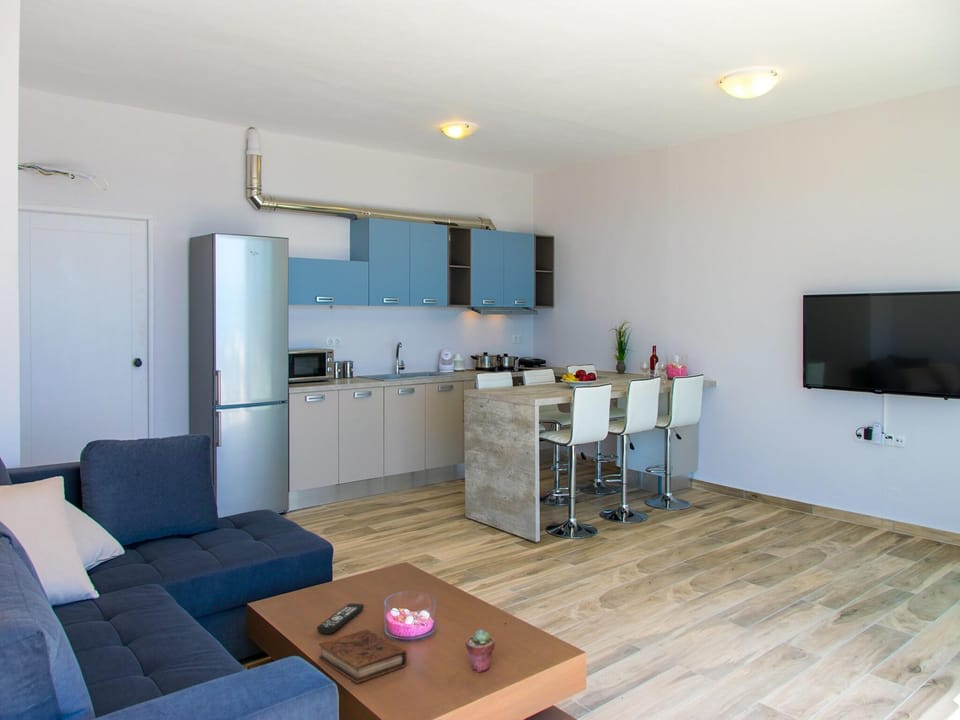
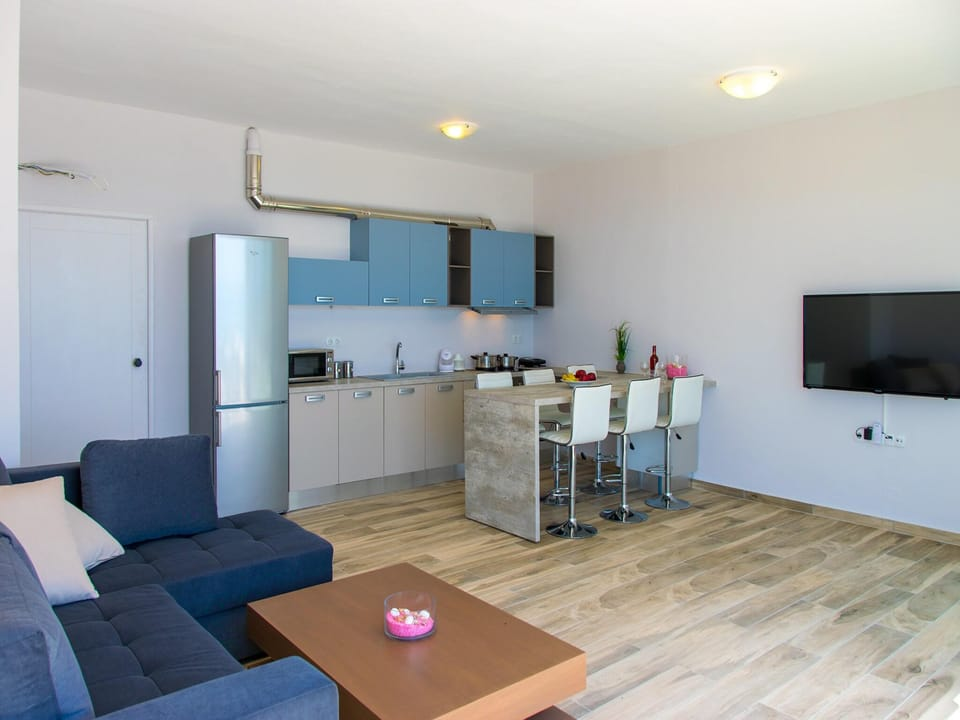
- book [318,628,408,684]
- remote control [316,603,365,635]
- potted succulent [464,629,496,673]
